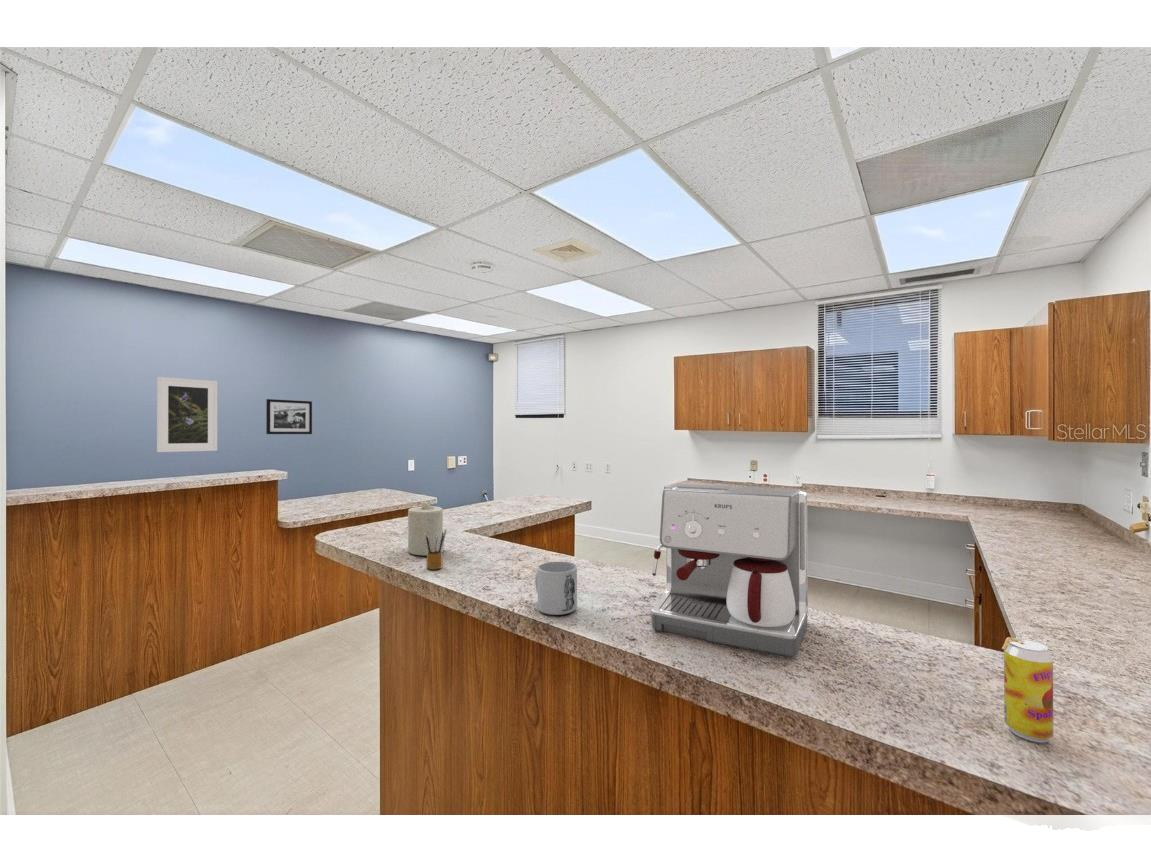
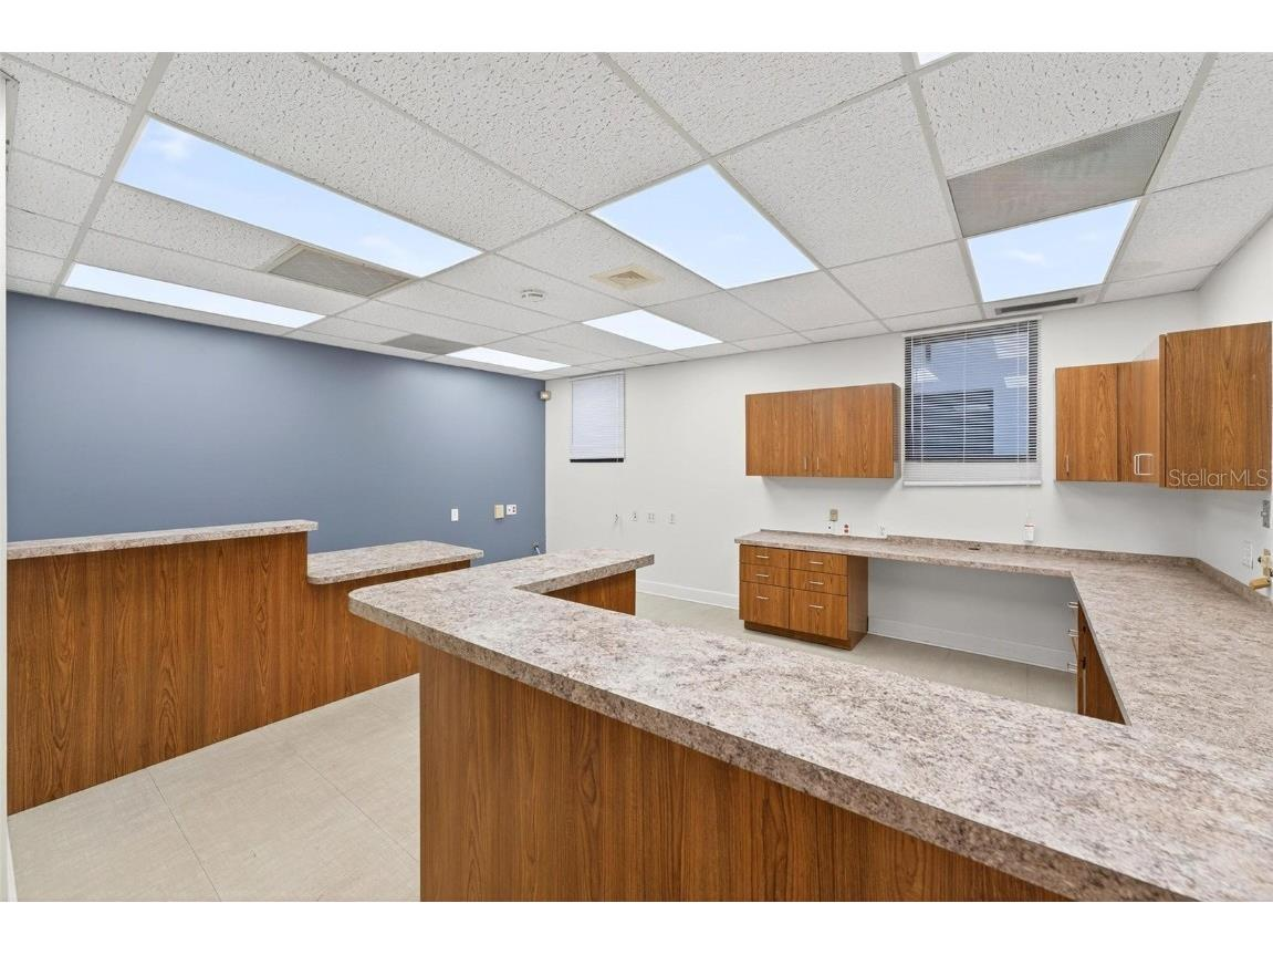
- coffee maker [651,483,809,658]
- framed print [156,376,218,453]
- picture frame [265,398,313,435]
- mug [534,561,578,616]
- pencil box [425,528,447,571]
- beverage can [1001,636,1055,744]
- candle [407,499,445,556]
